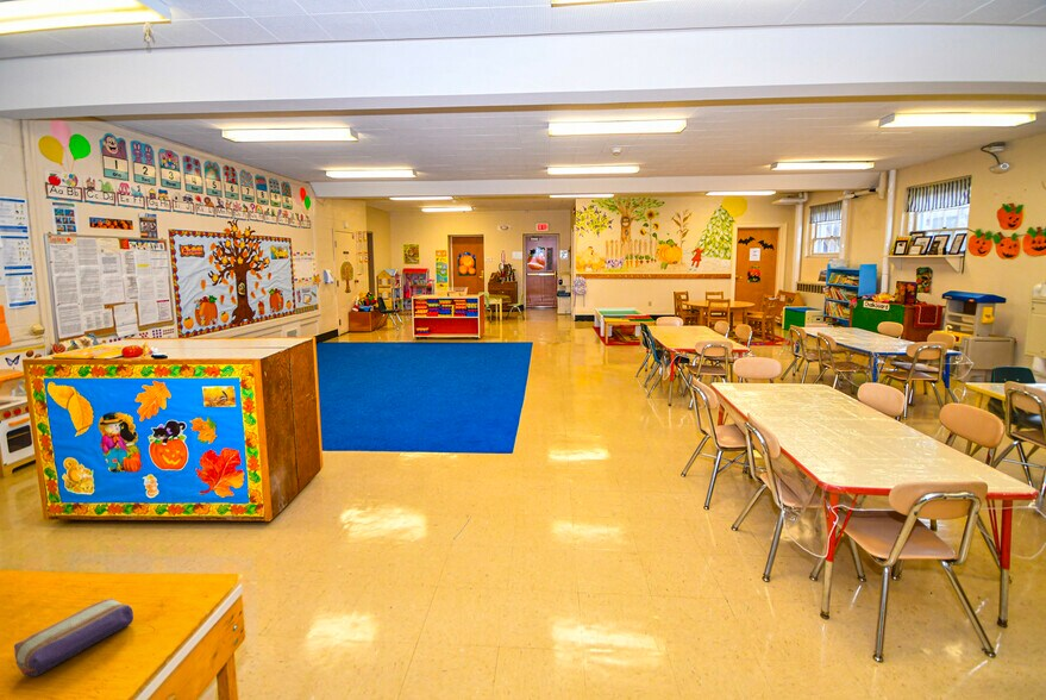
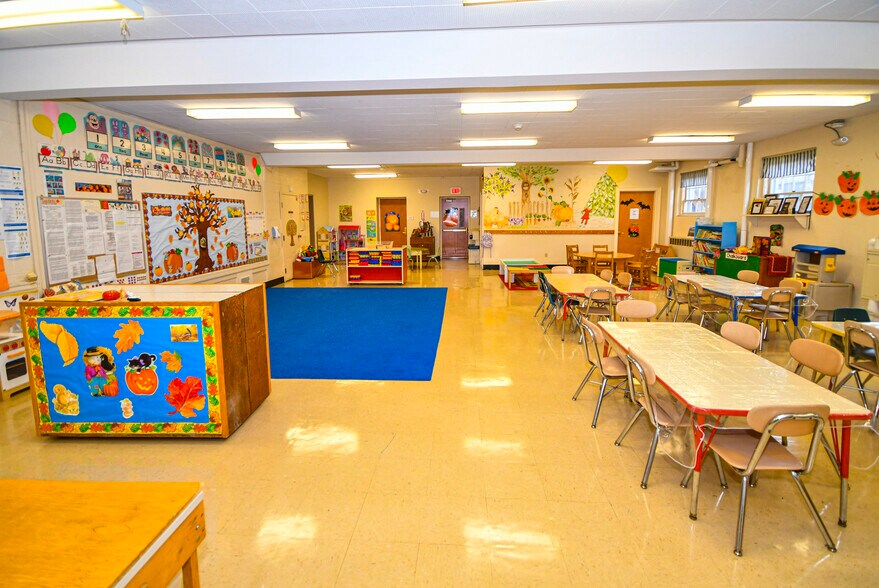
- pencil case [13,598,134,677]
